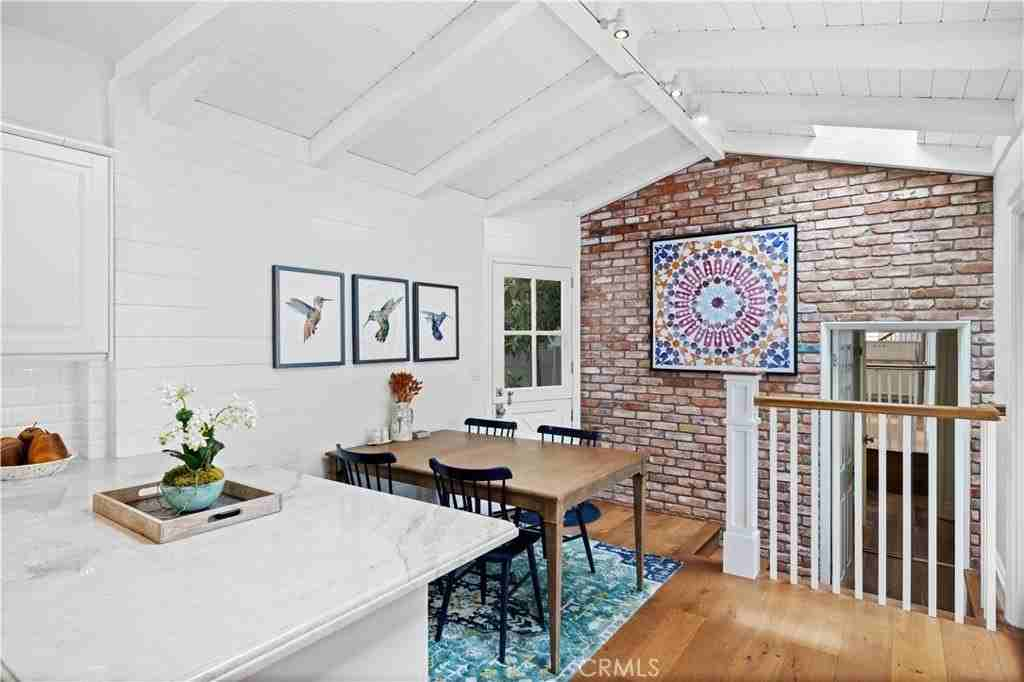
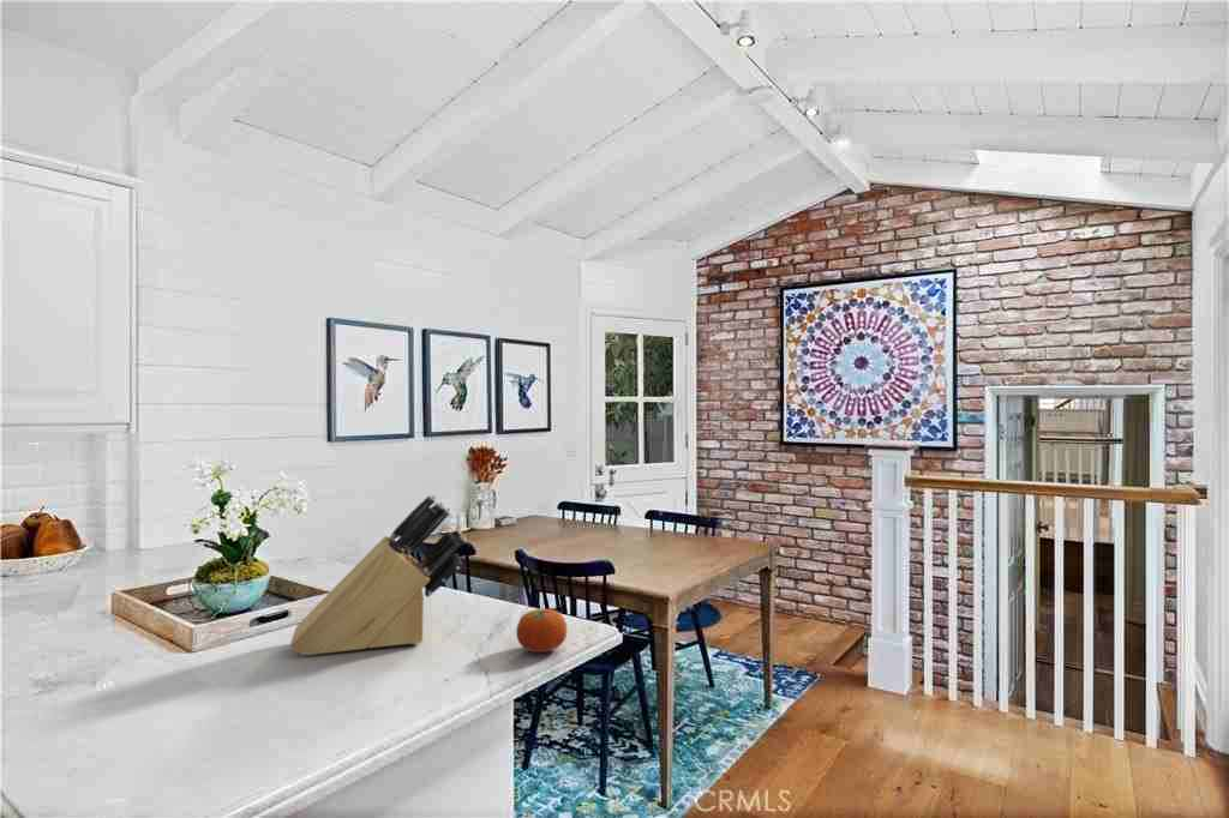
+ fruit [515,608,568,654]
+ knife block [289,493,468,656]
